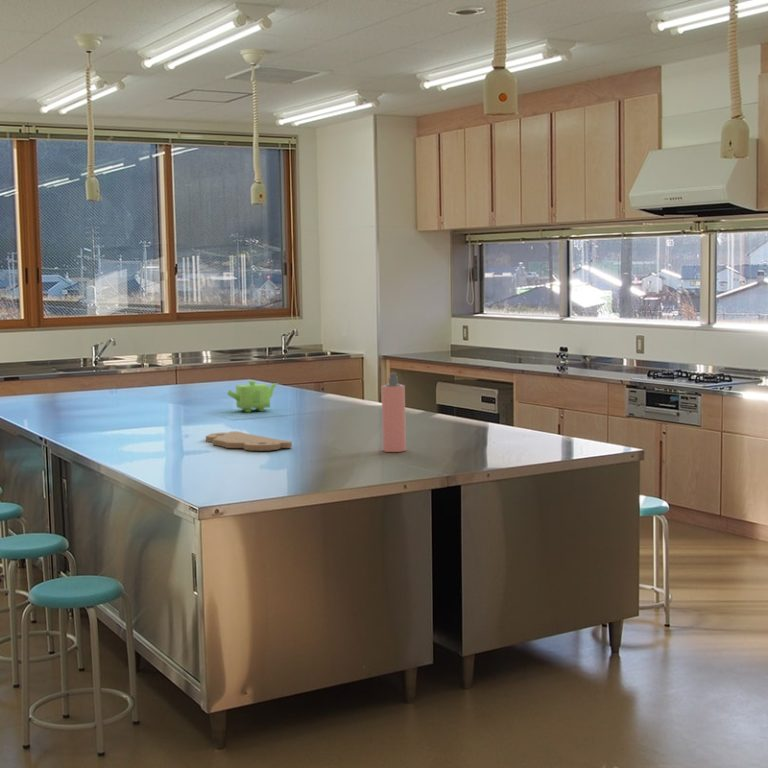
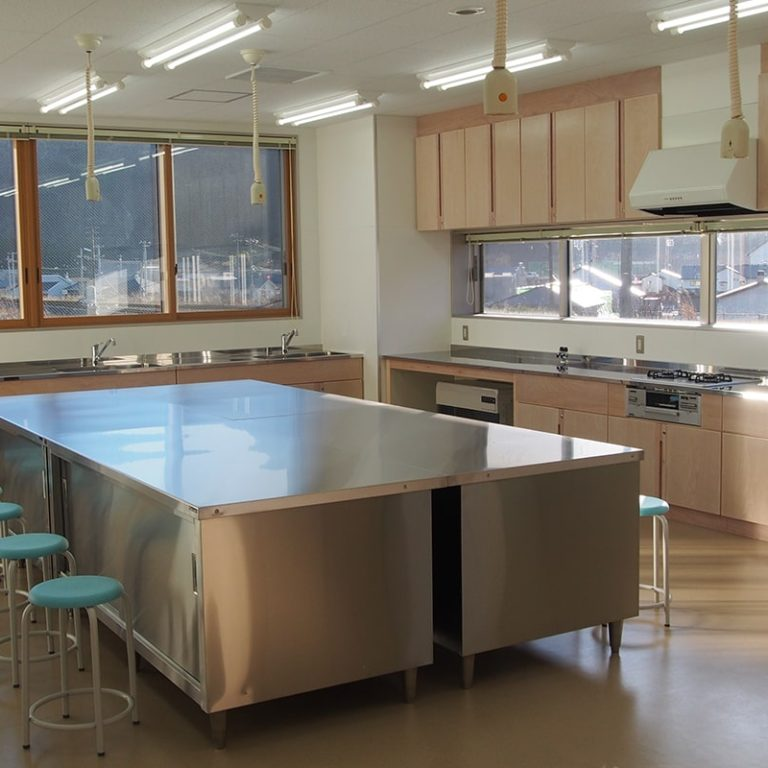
- cutting board [205,430,293,451]
- spray bottle [380,372,407,453]
- teapot [226,380,280,413]
